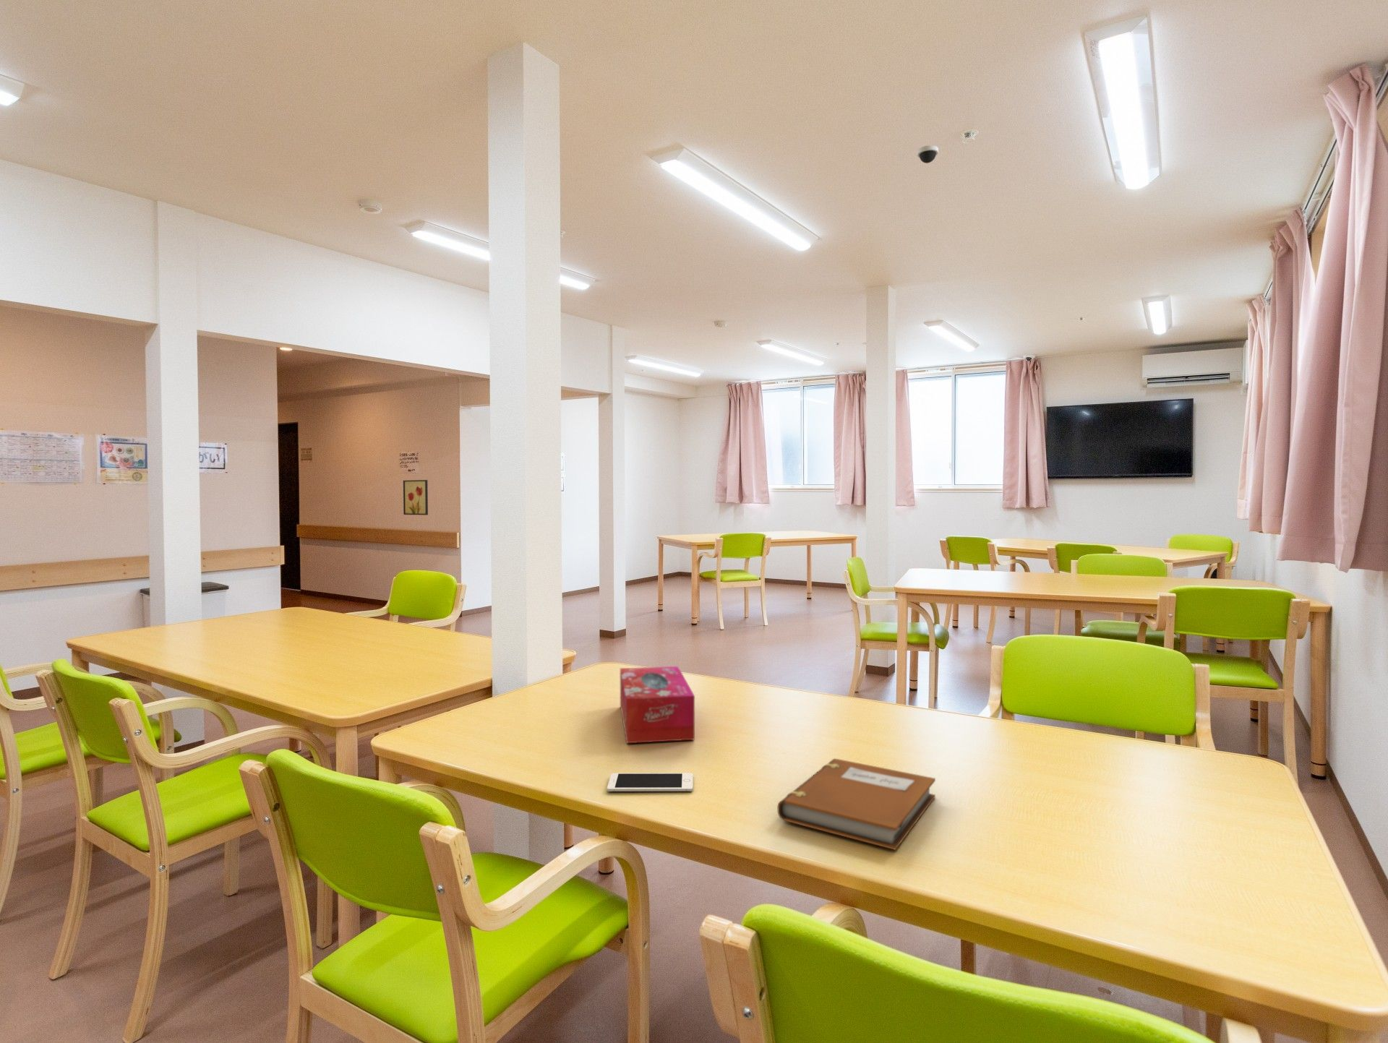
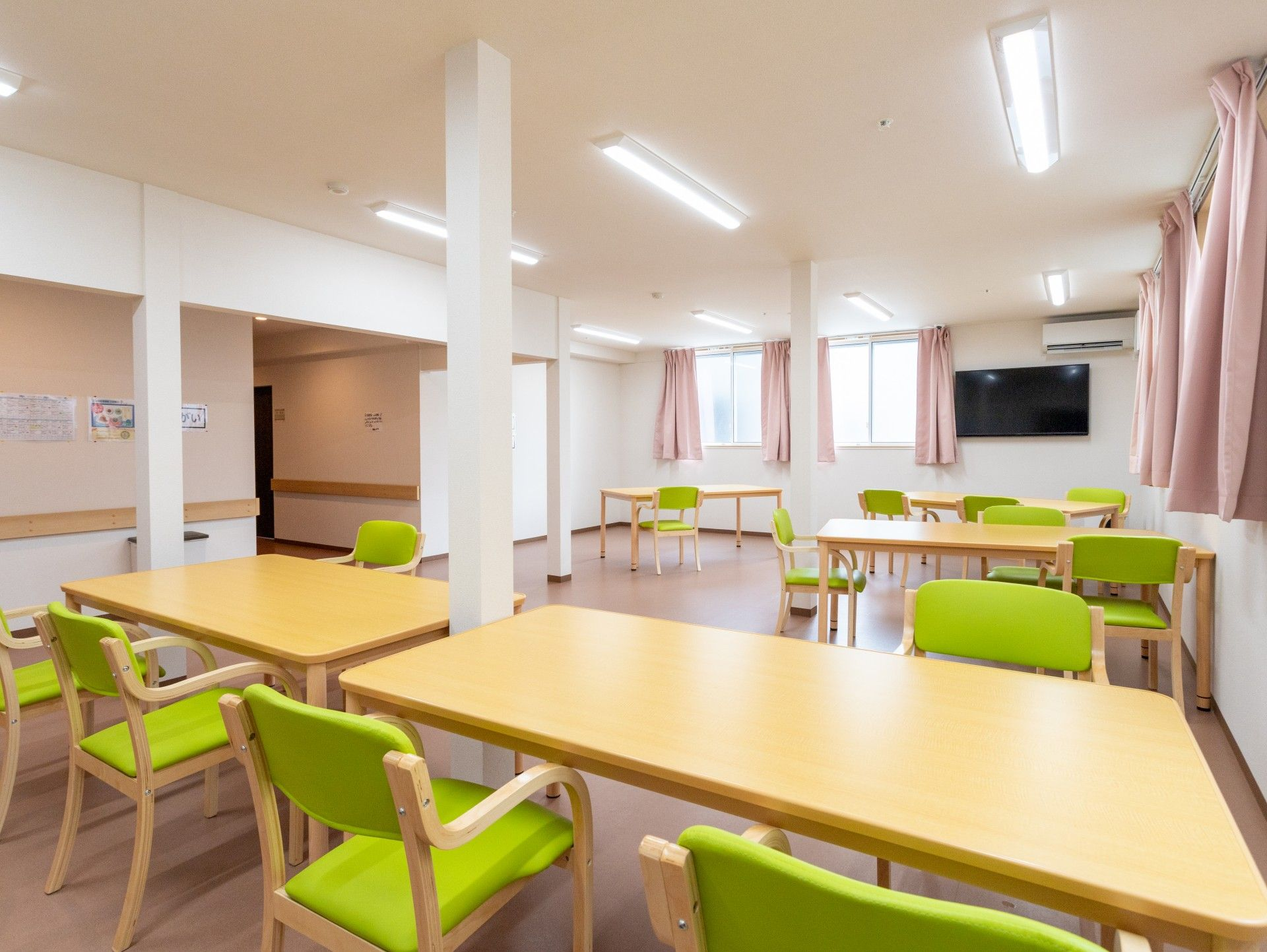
- dome security camera [917,145,939,164]
- cell phone [607,772,693,792]
- wall art [403,479,428,516]
- notebook [777,758,937,851]
- tissue box [620,666,696,744]
